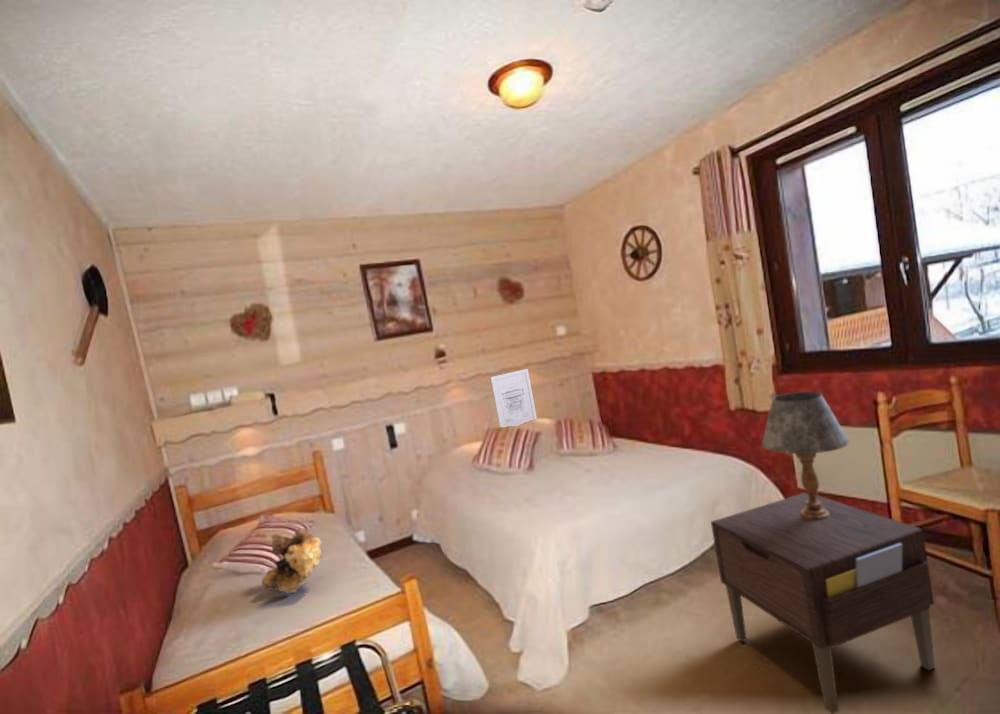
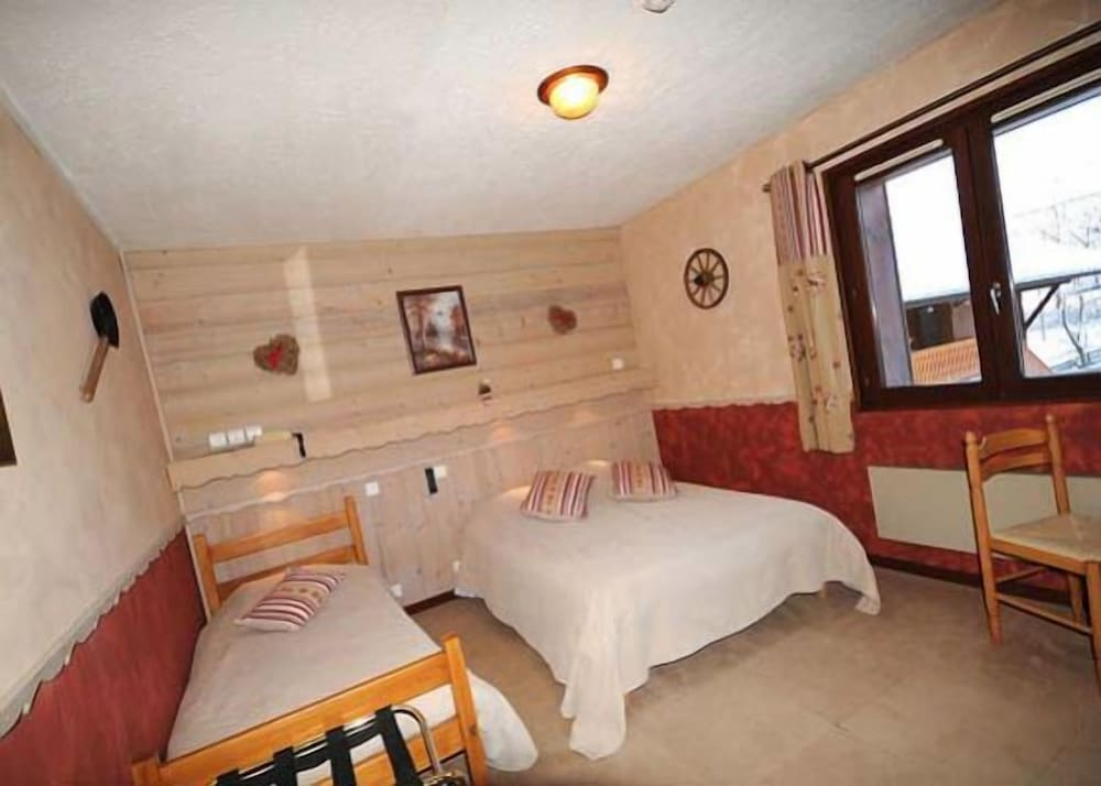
- wall art [489,368,538,428]
- nightstand [710,491,936,714]
- teddy bear [259,528,323,594]
- table lamp [761,391,851,520]
